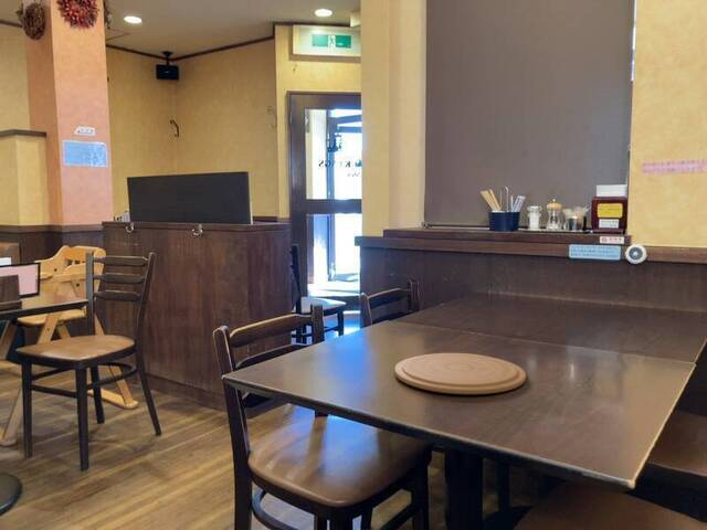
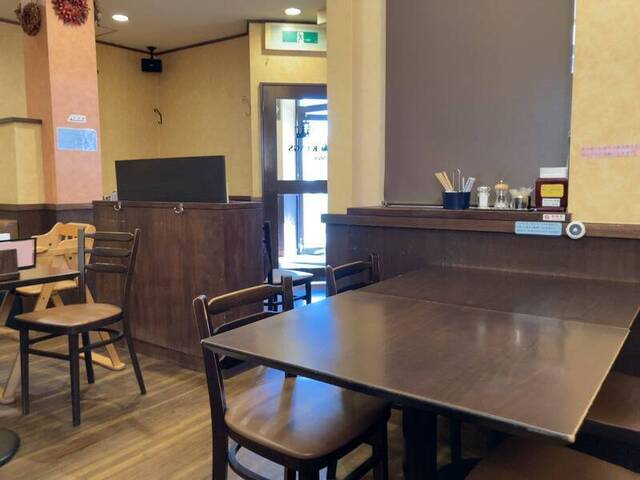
- plate [393,352,527,395]
